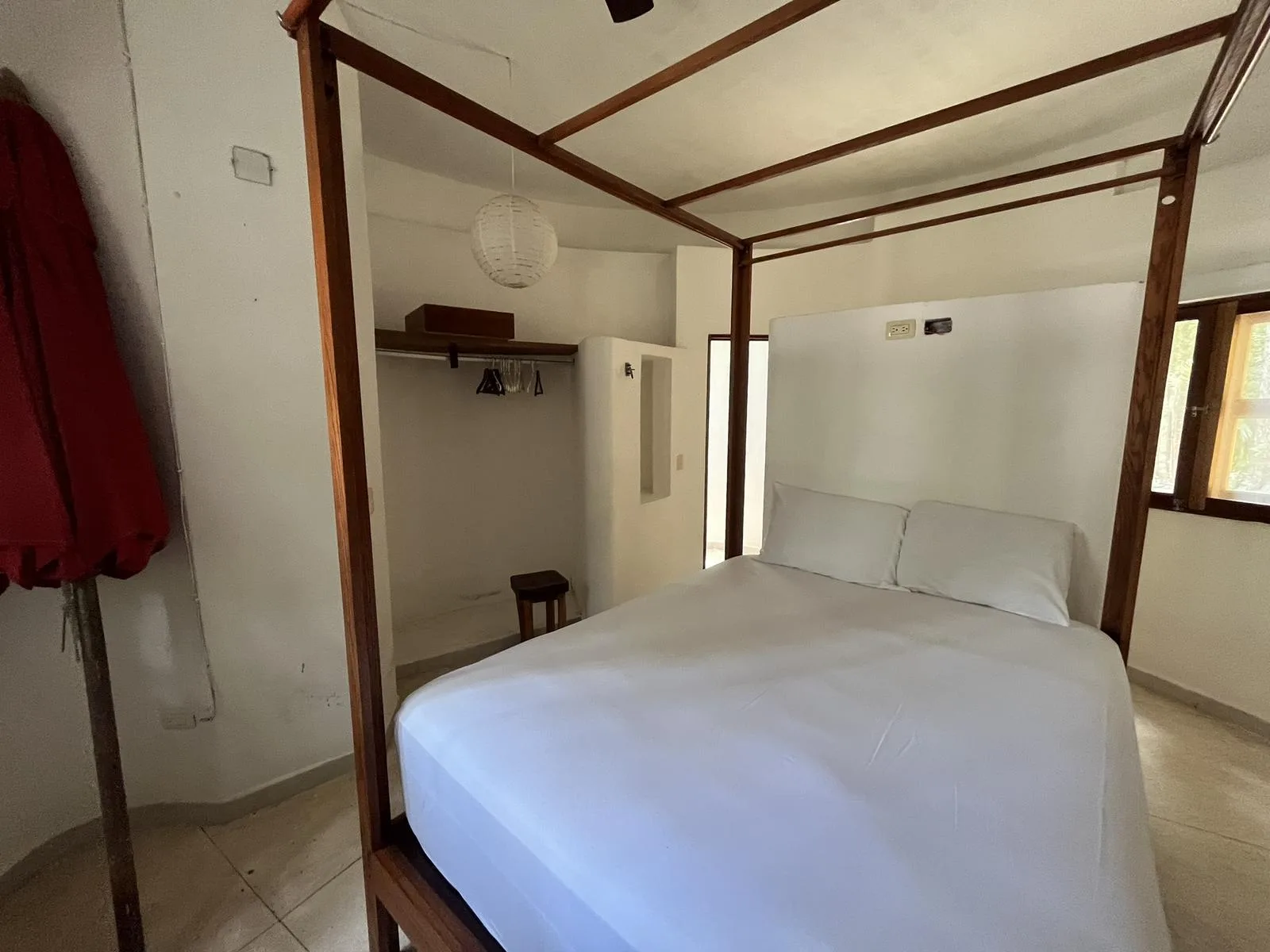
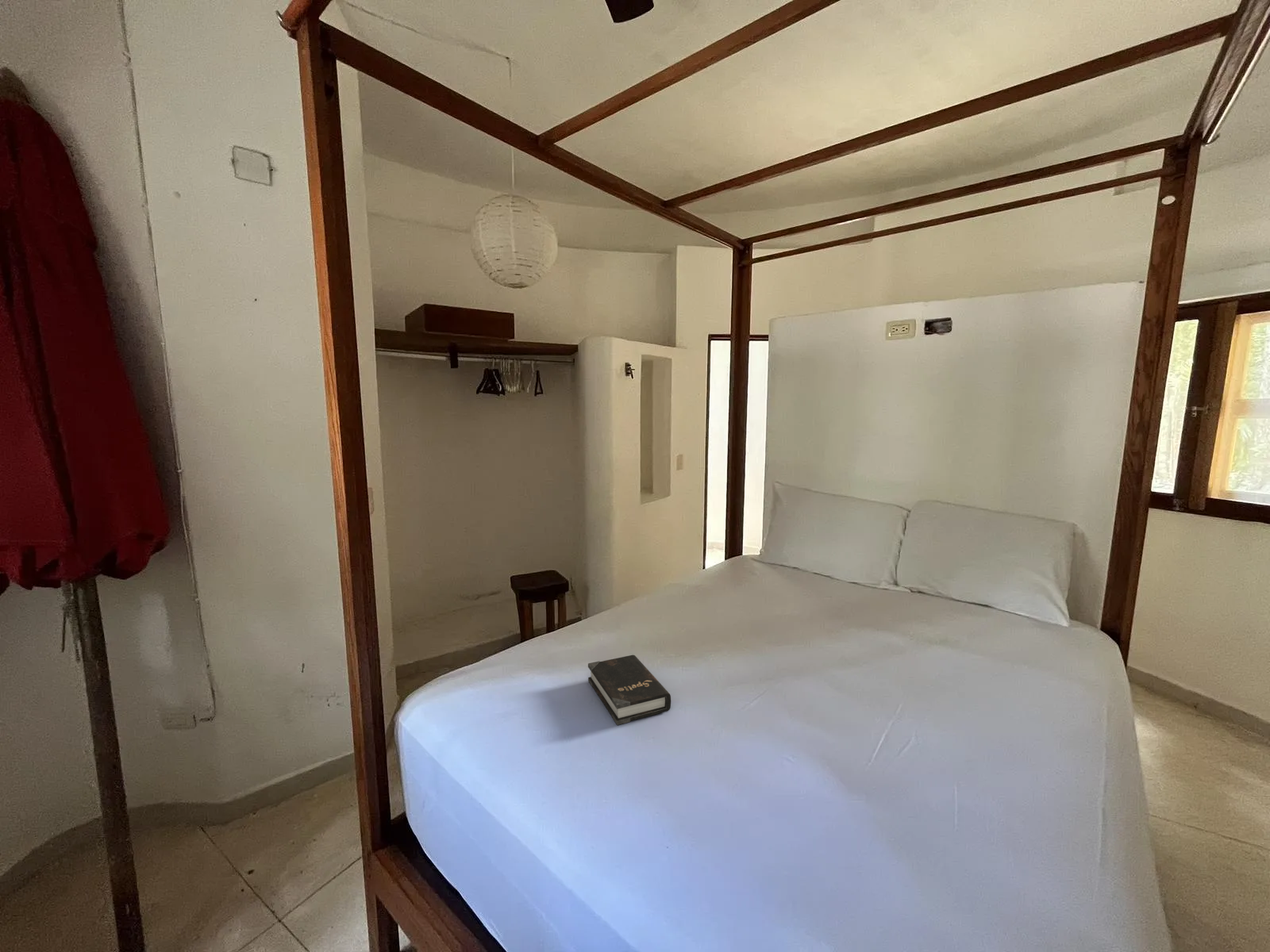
+ hardback book [587,654,672,726]
